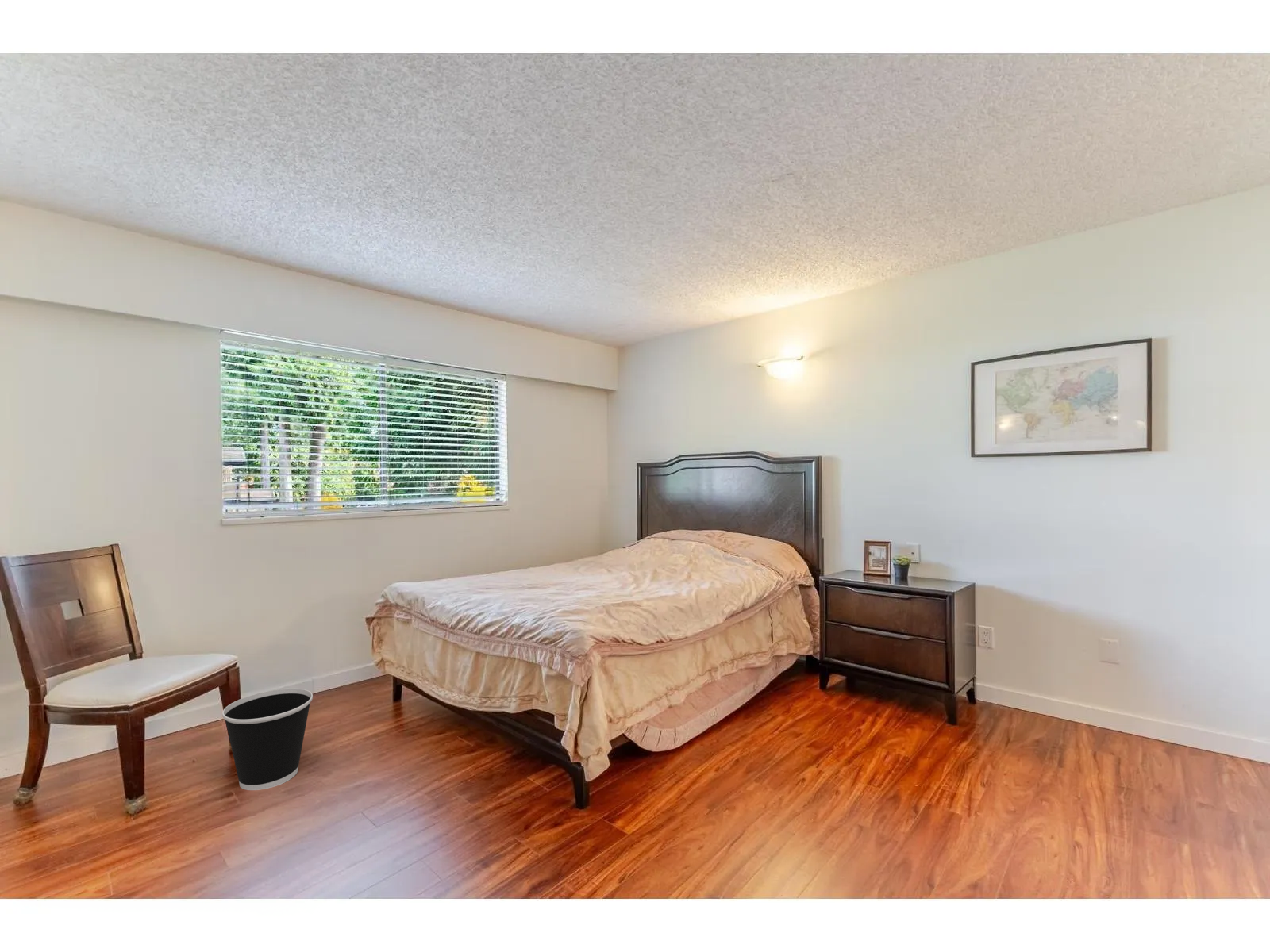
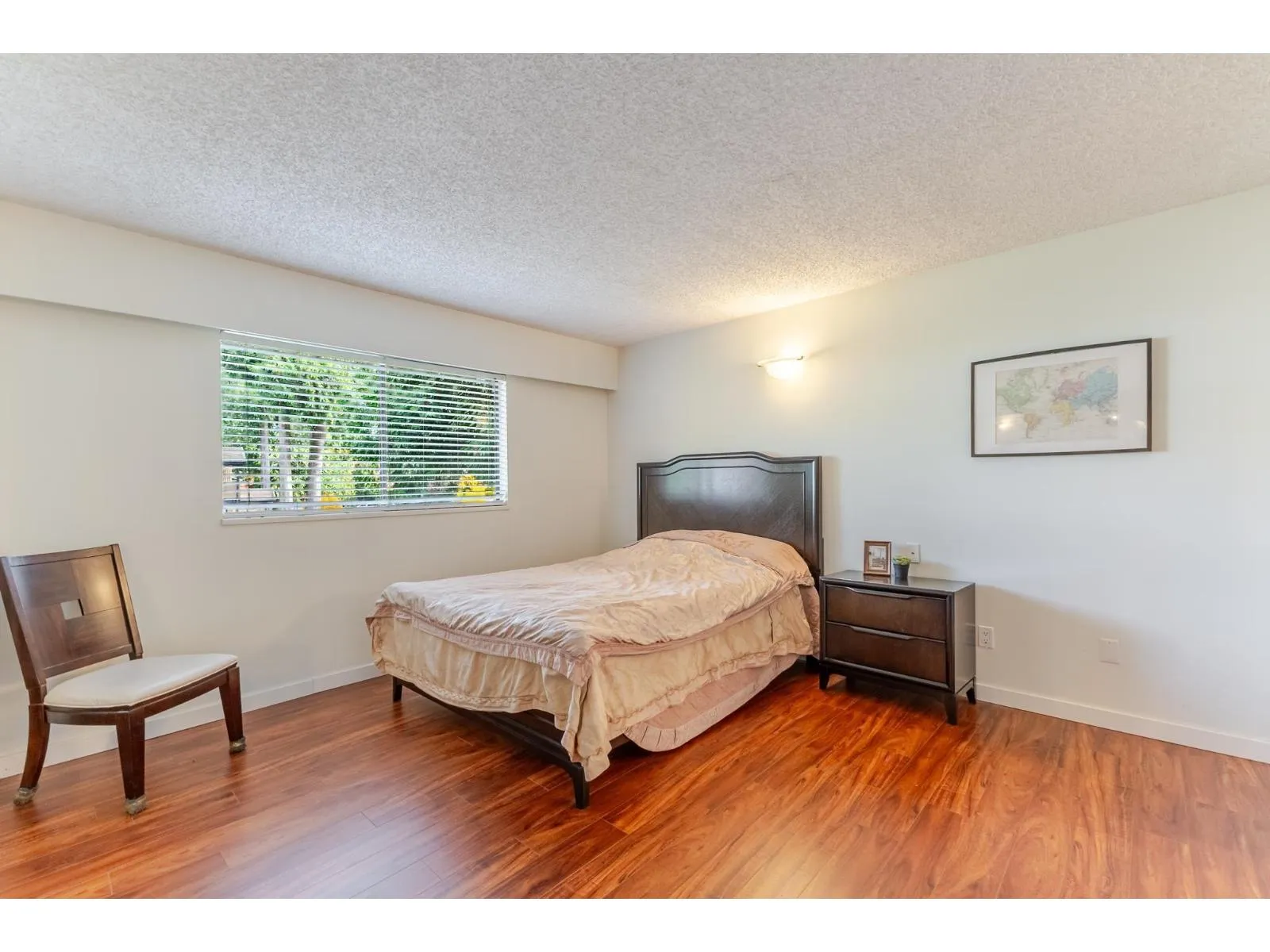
- wastebasket [221,688,314,791]
